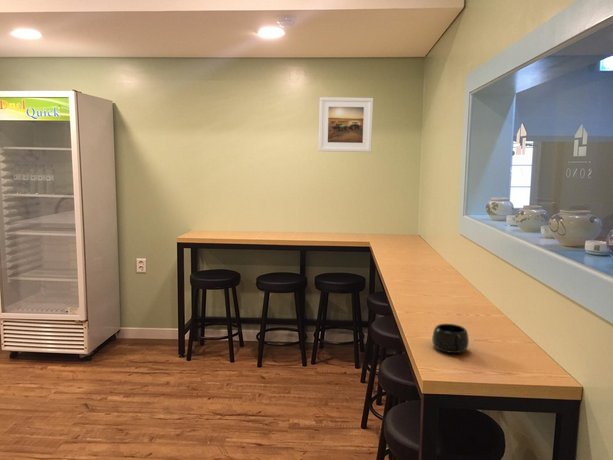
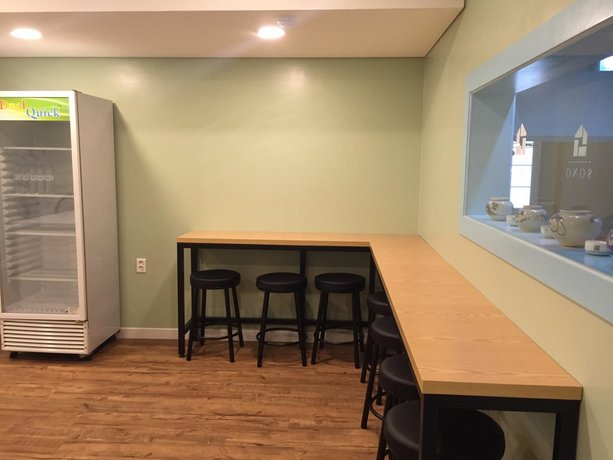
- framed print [318,96,374,153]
- mug [431,323,470,354]
